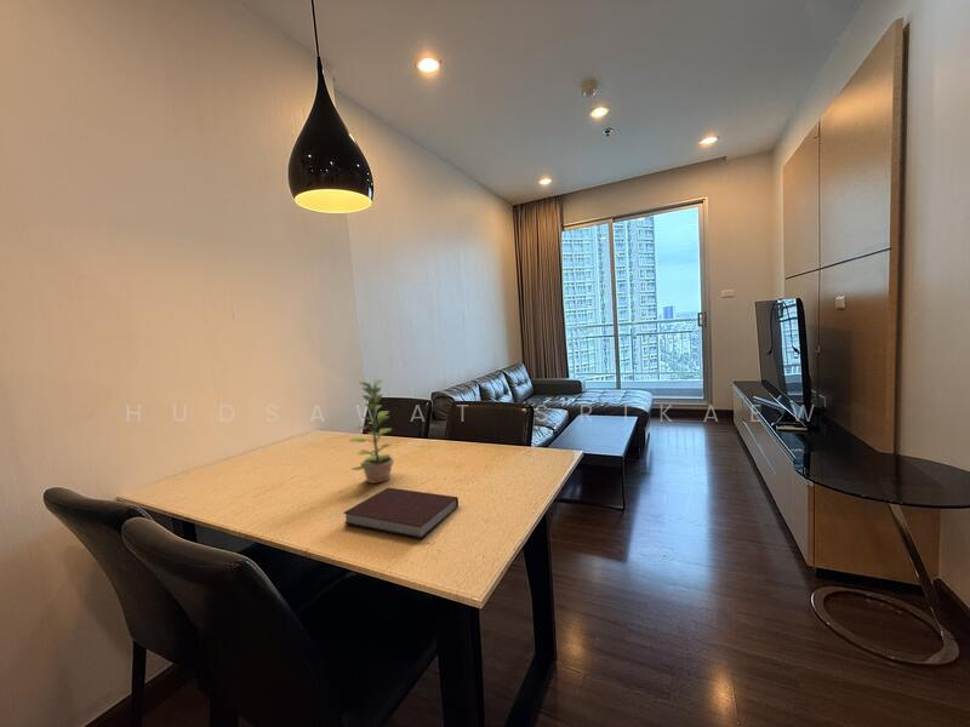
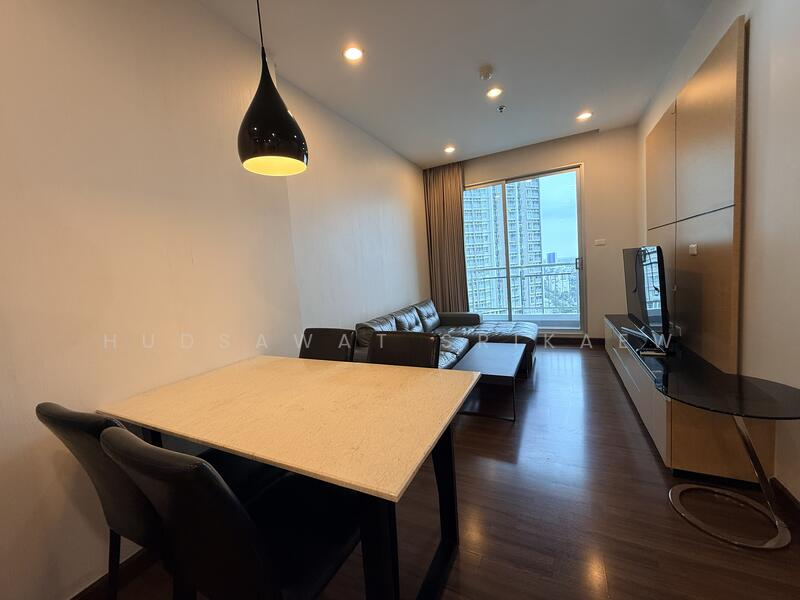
- plant [348,378,395,485]
- notebook [342,486,460,540]
